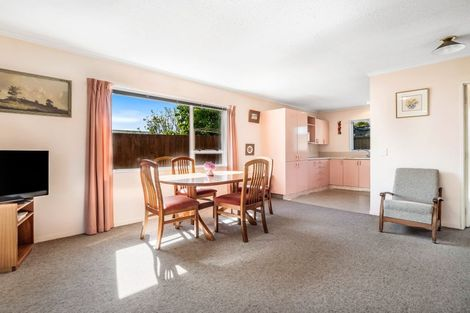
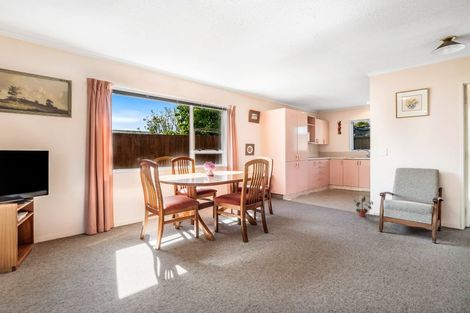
+ potted plant [353,195,374,218]
